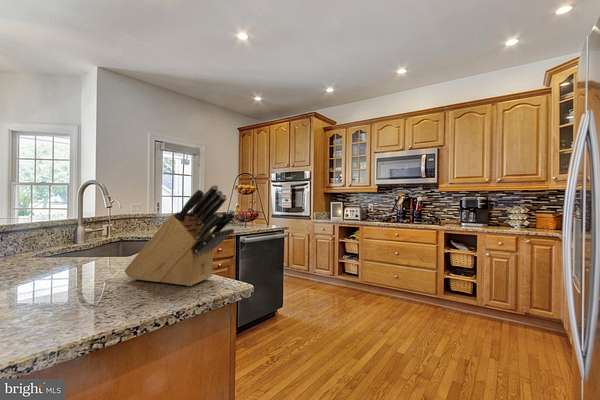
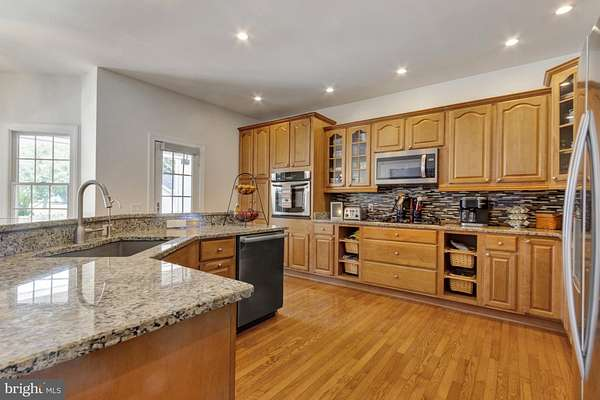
- knife block [123,184,237,287]
